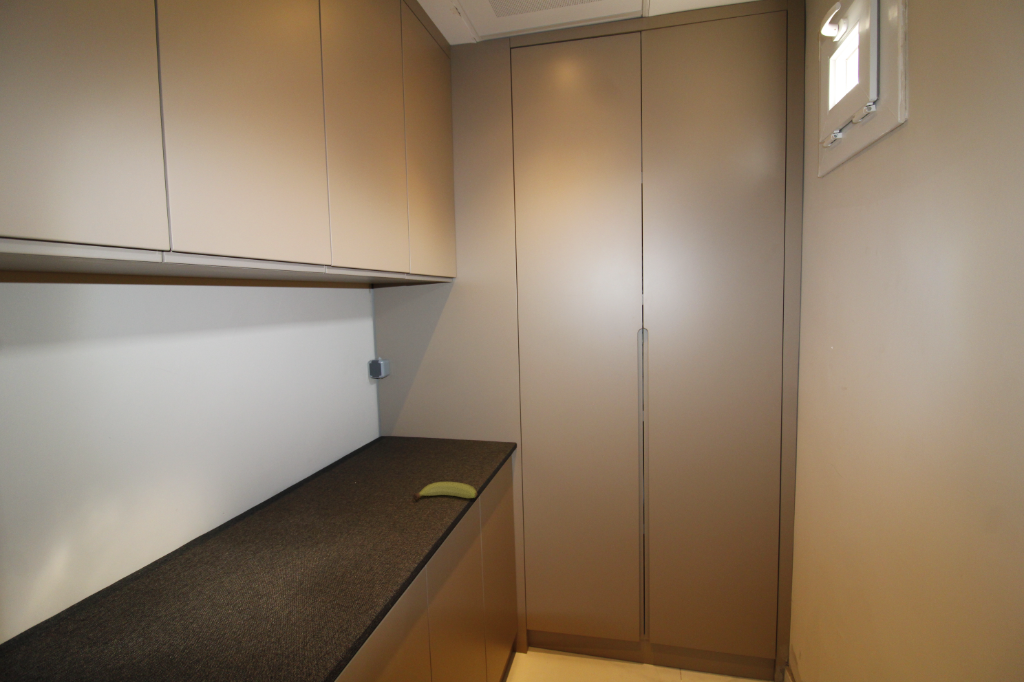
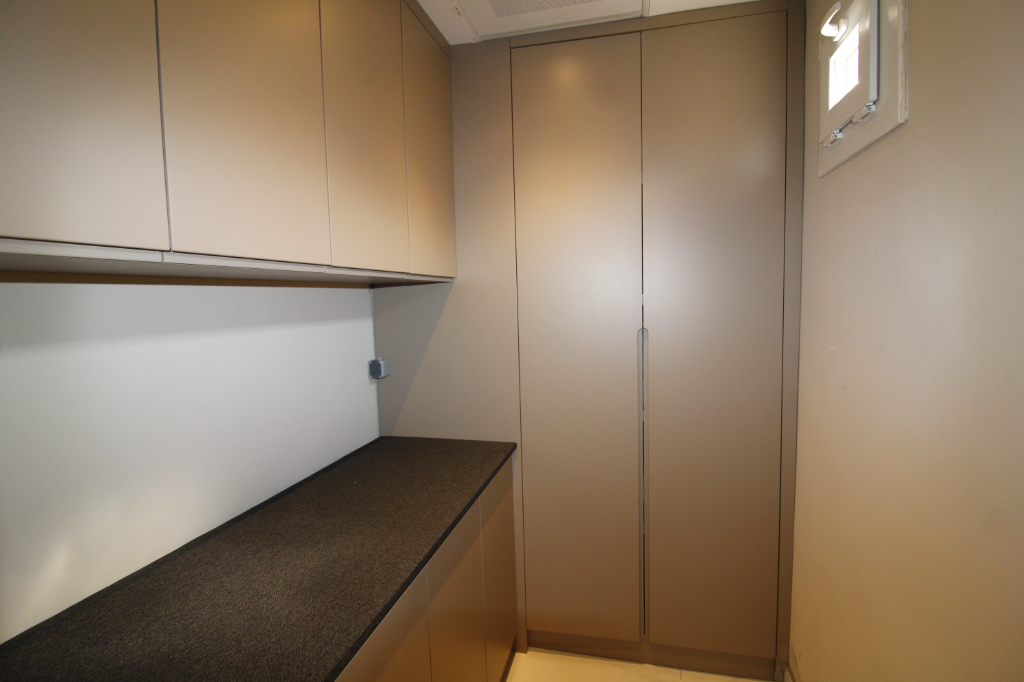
- fruit [412,481,478,501]
